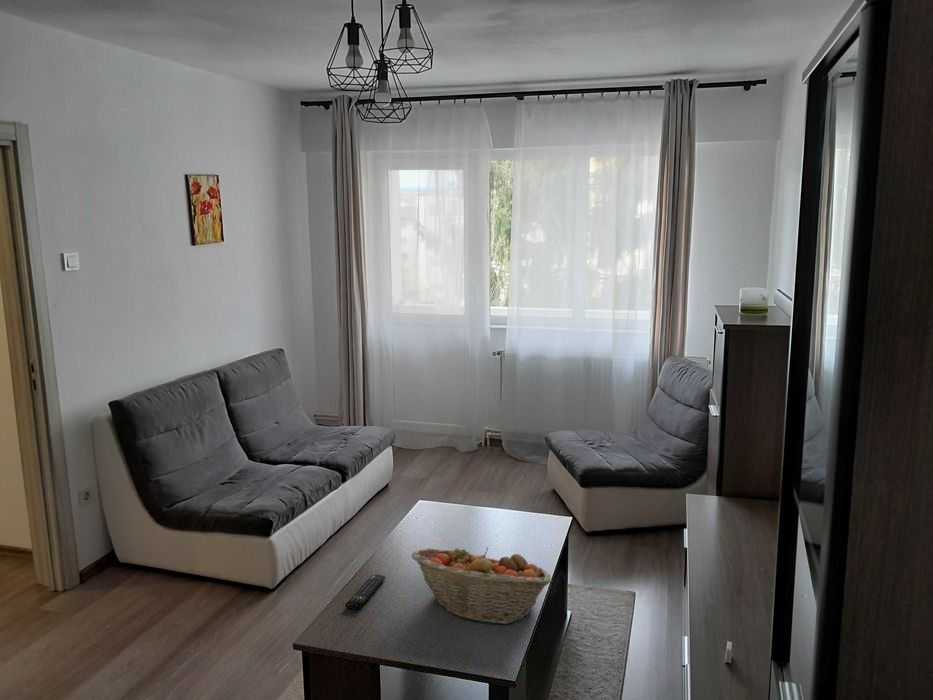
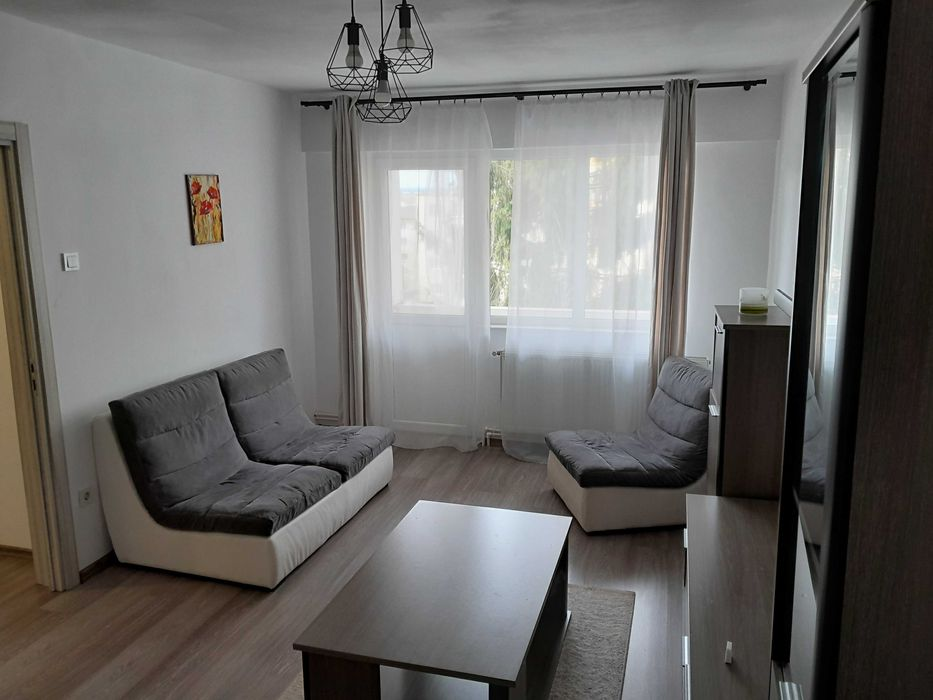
- remote control [344,574,386,610]
- fruit basket [410,546,553,625]
